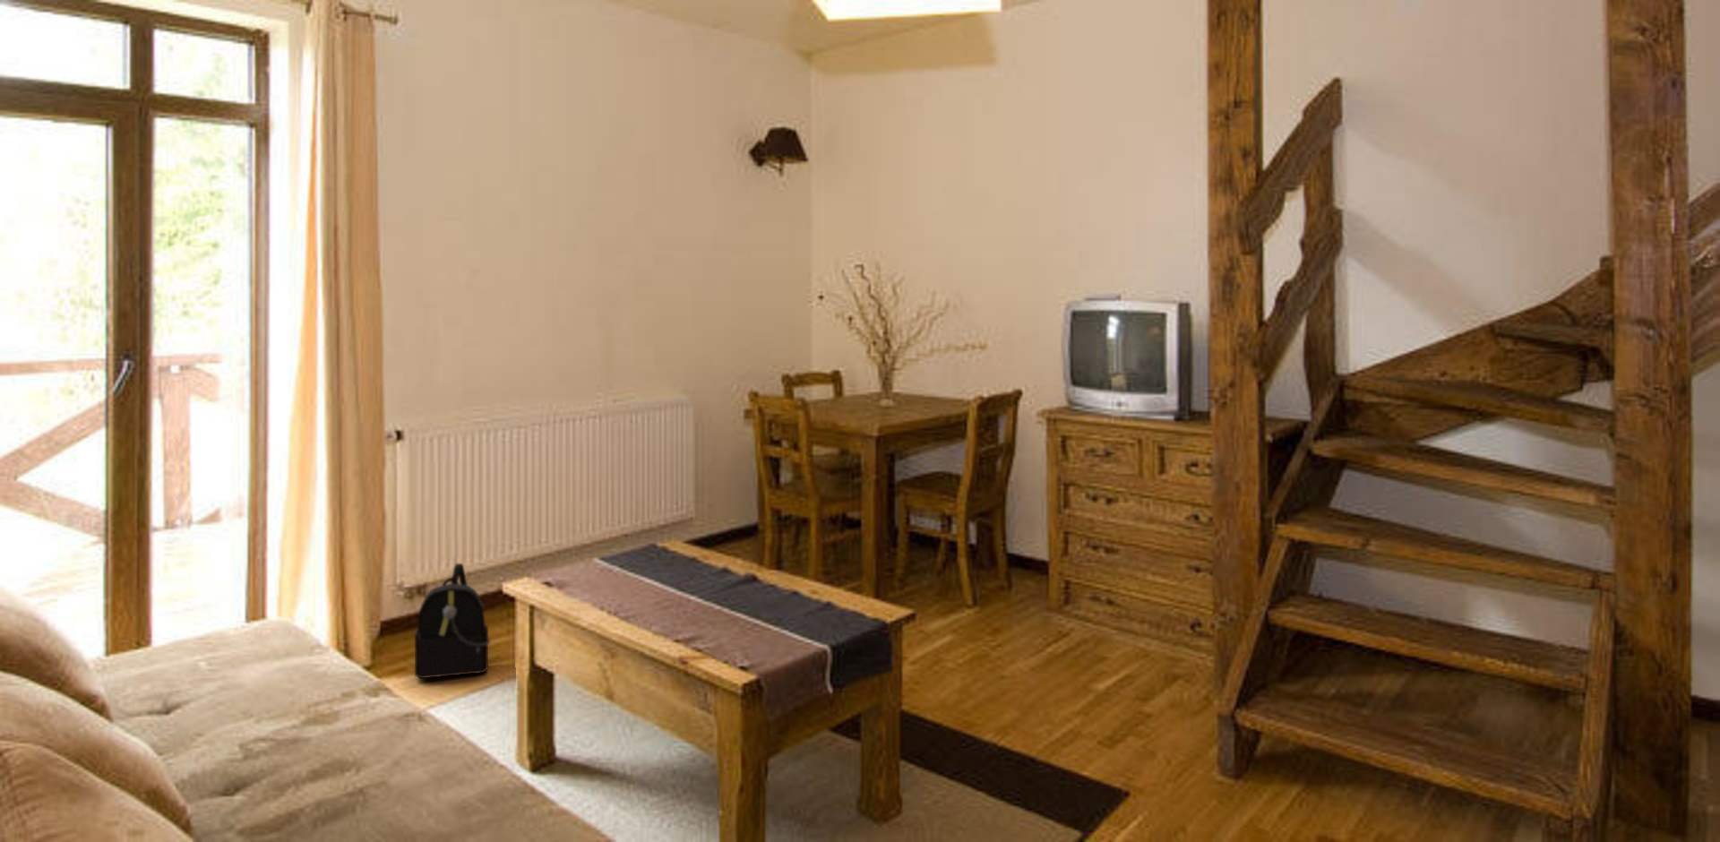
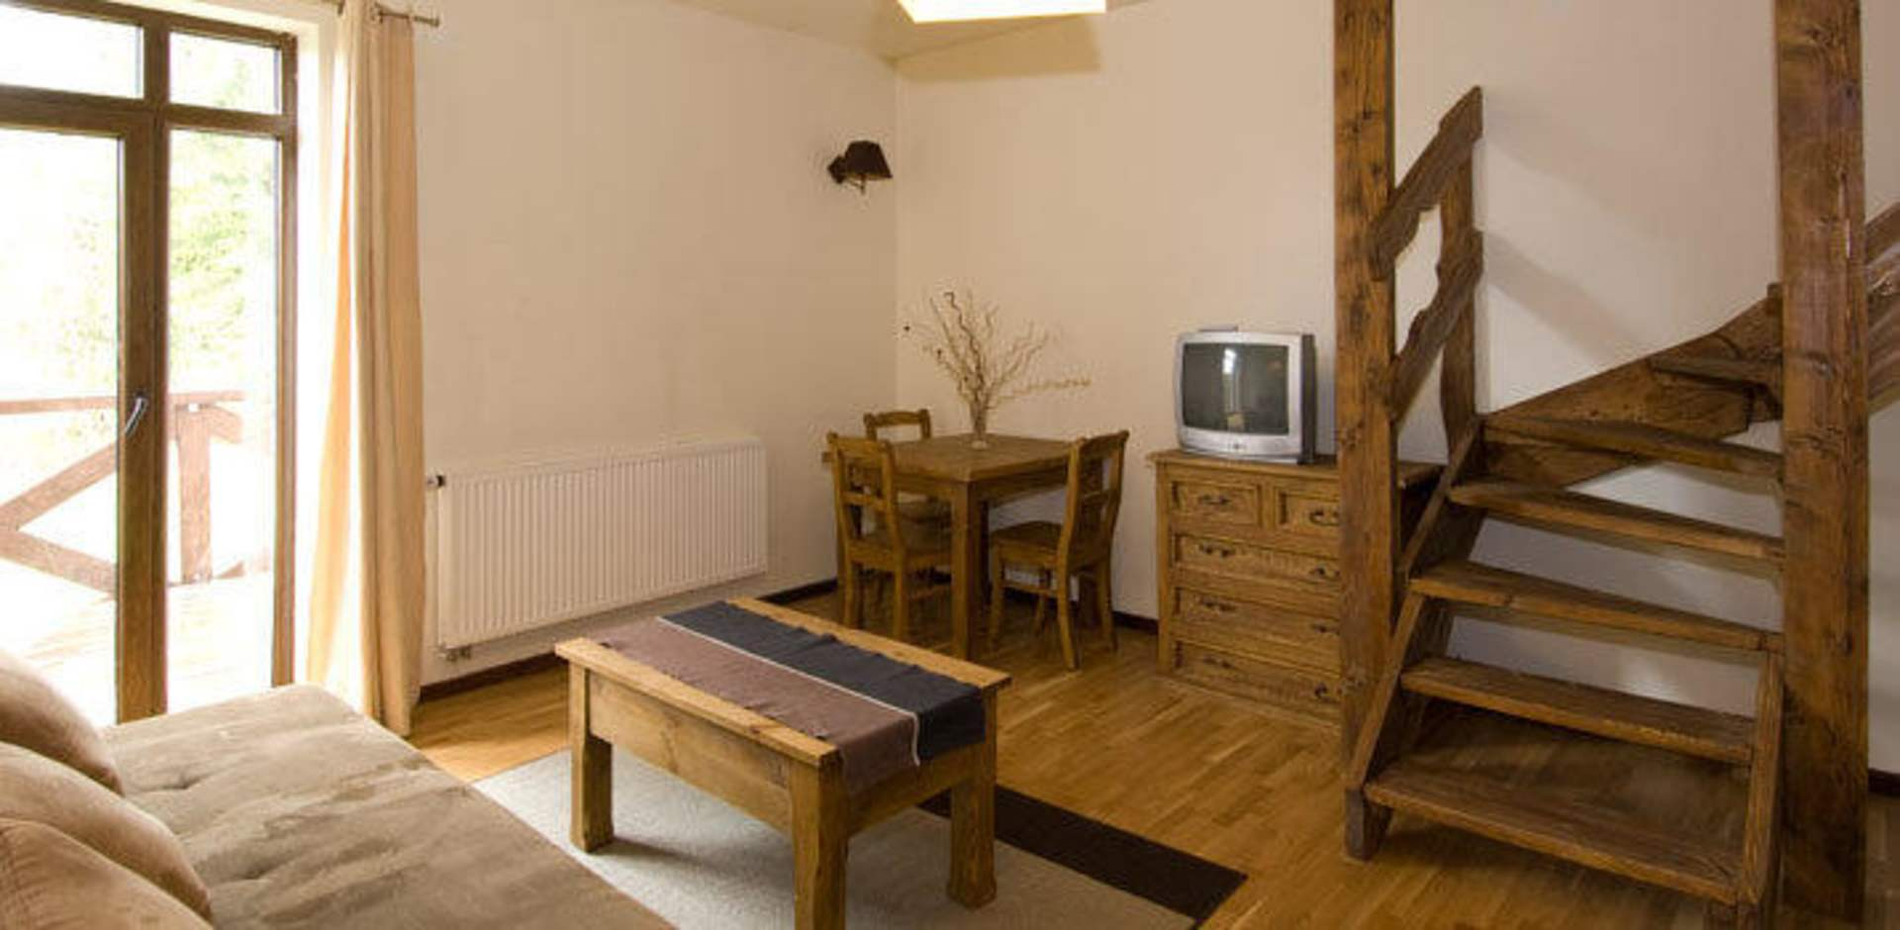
- backpack [414,562,491,679]
